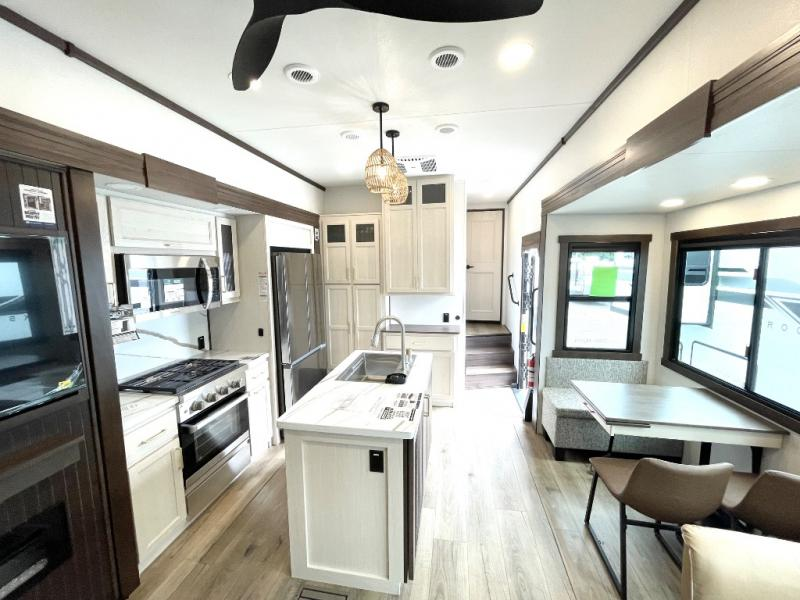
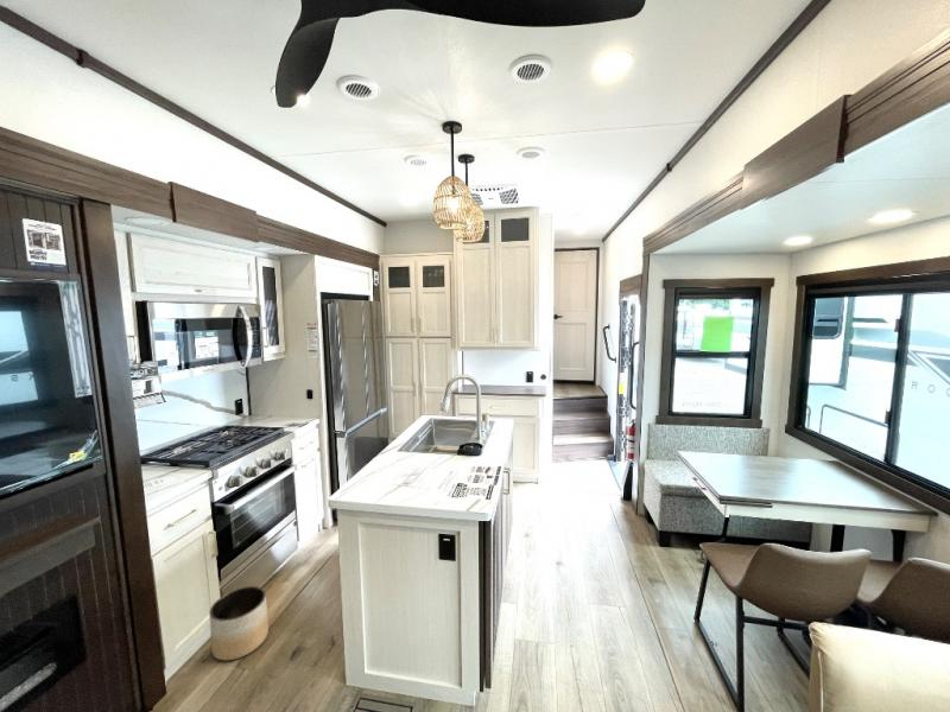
+ planter [208,585,270,661]
